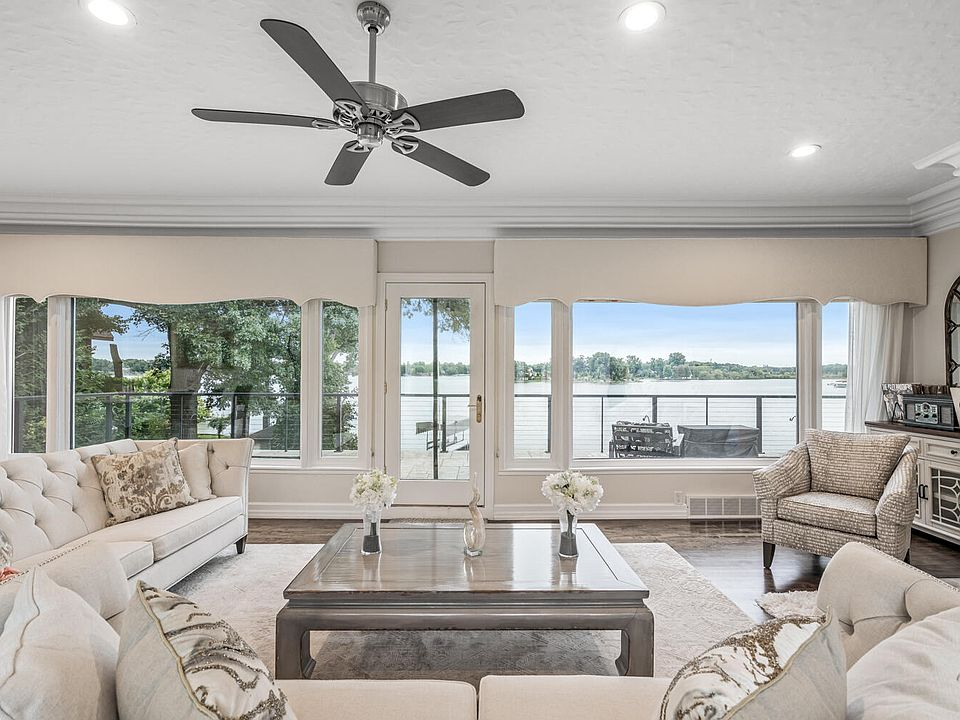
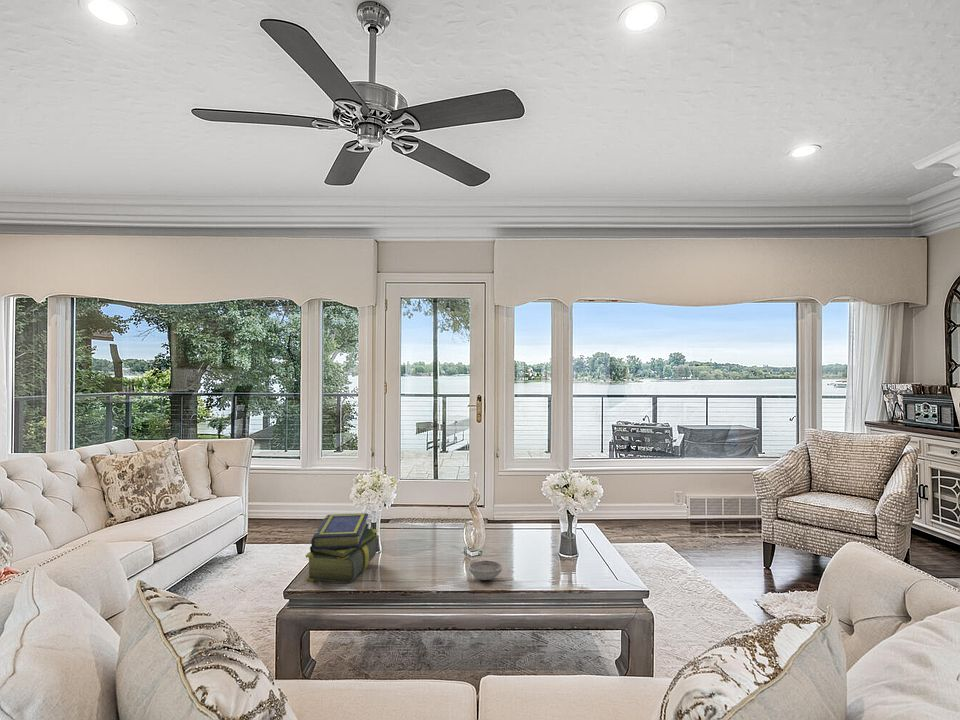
+ bowl [468,559,503,581]
+ stack of books [305,512,379,584]
